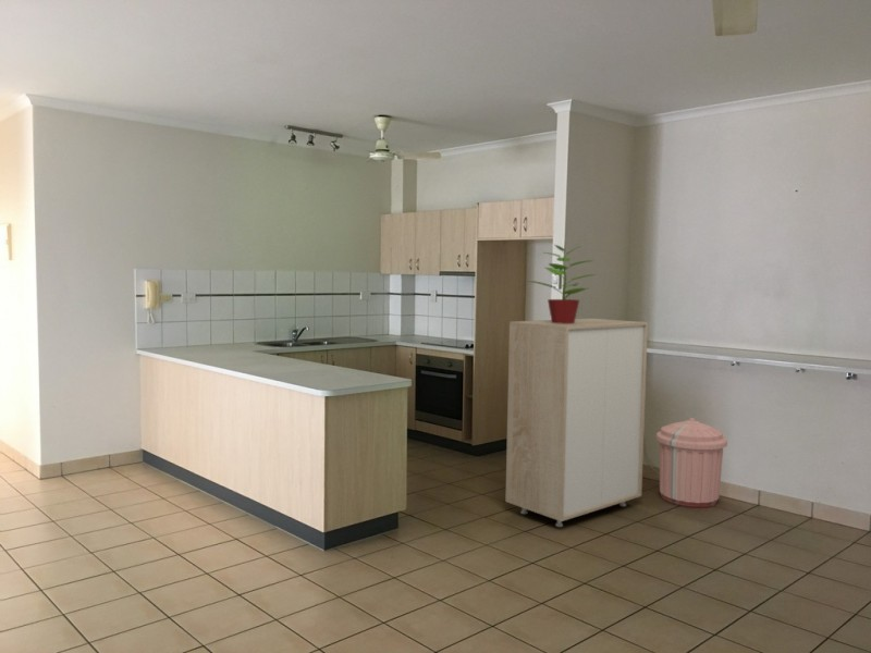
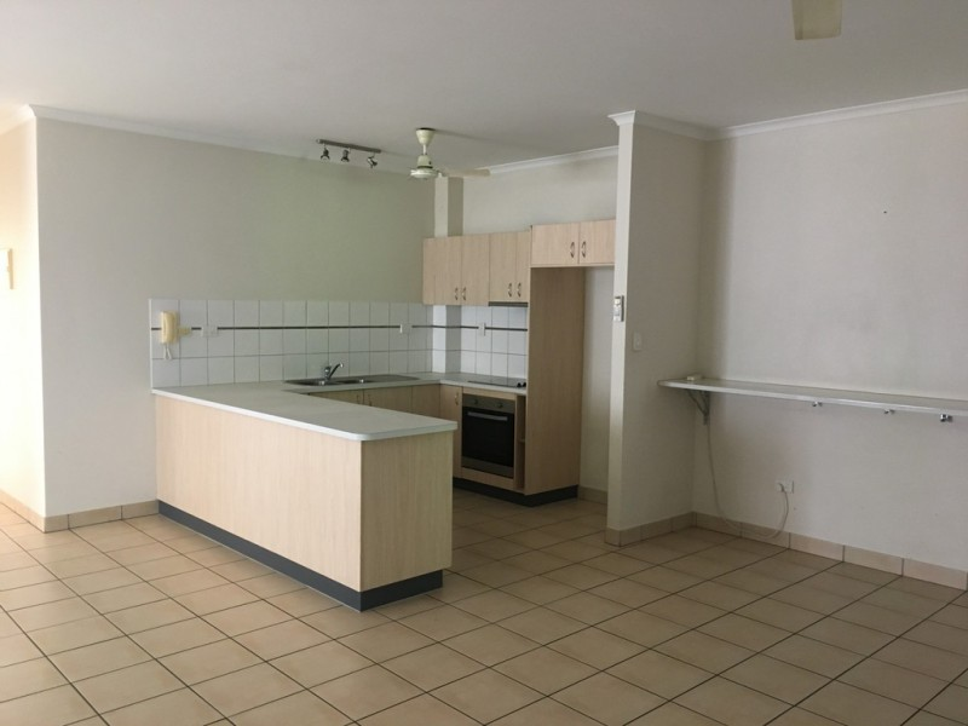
- potted plant [526,239,598,324]
- storage cabinet [504,318,649,528]
- trash can [655,417,728,508]
